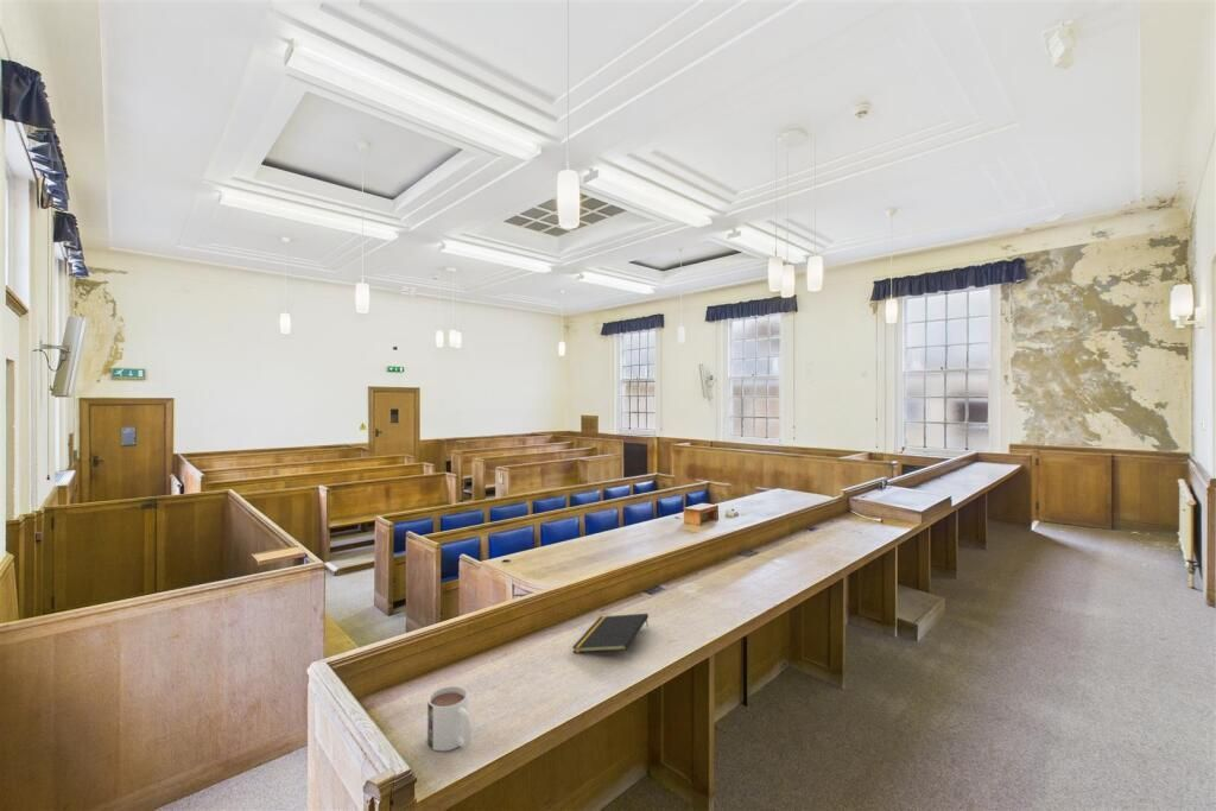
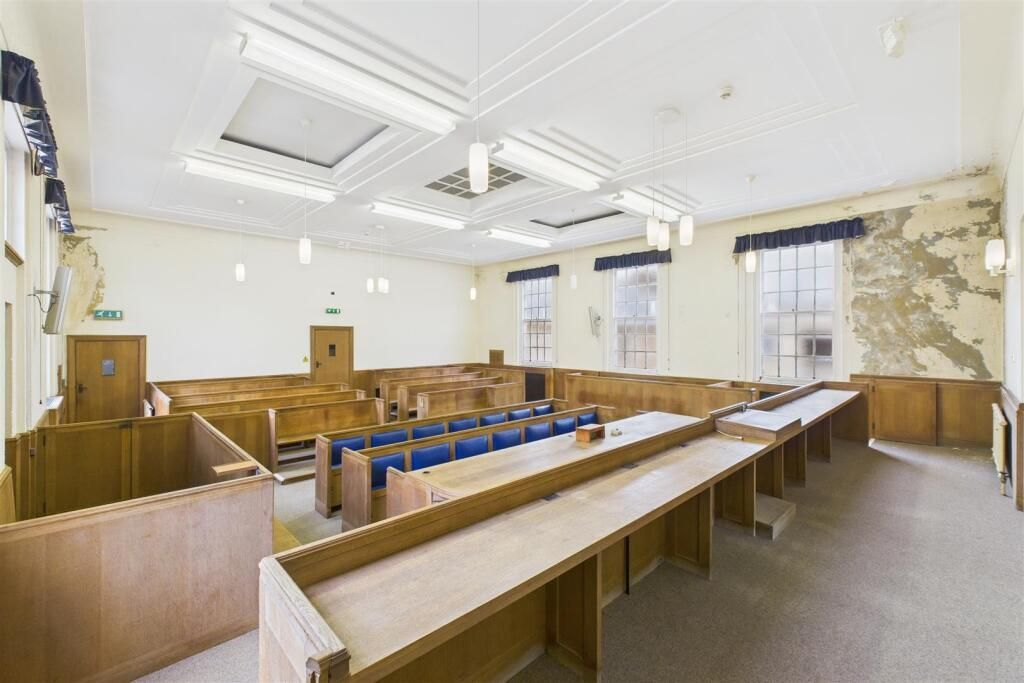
- notepad [571,613,650,653]
- mug [426,685,473,752]
